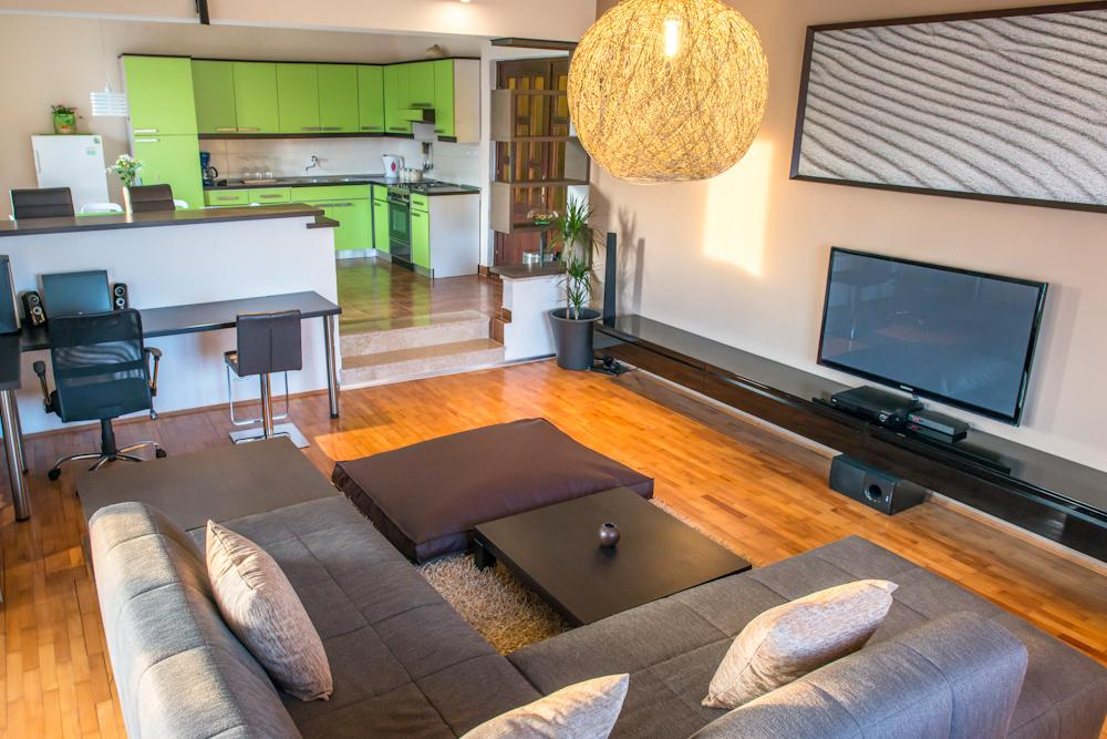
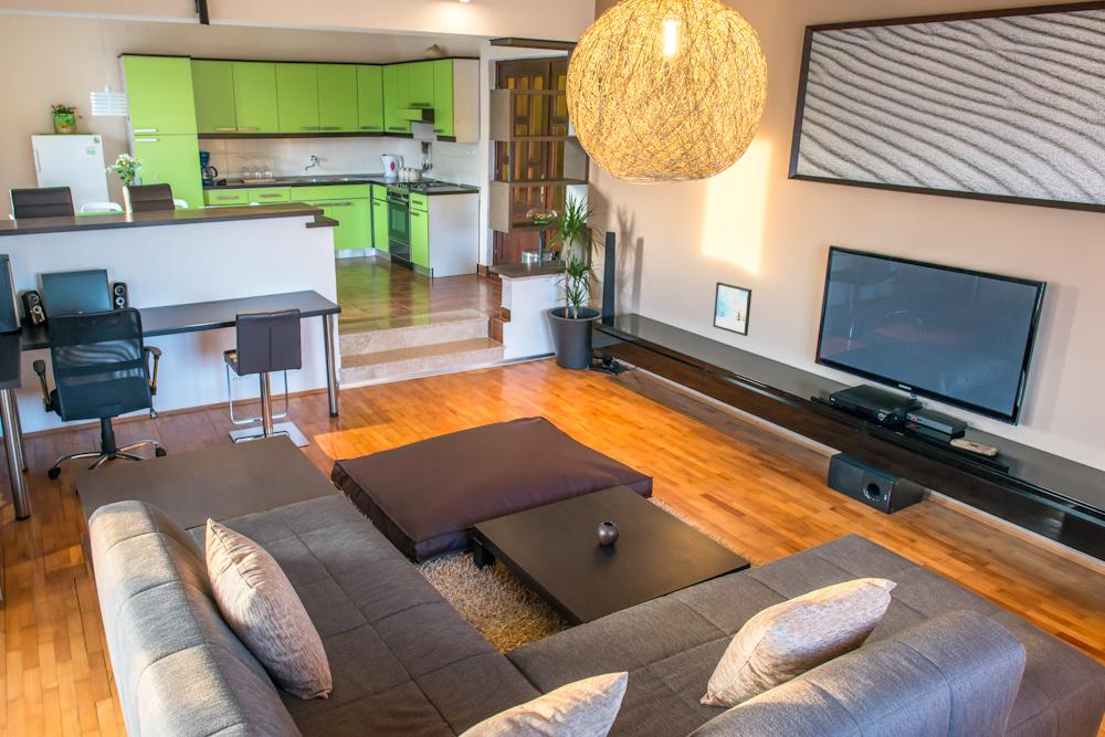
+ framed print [712,281,753,337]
+ remote control [949,438,999,457]
